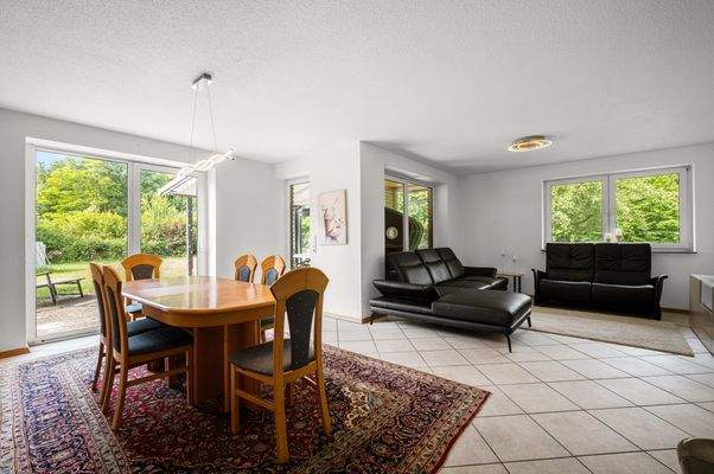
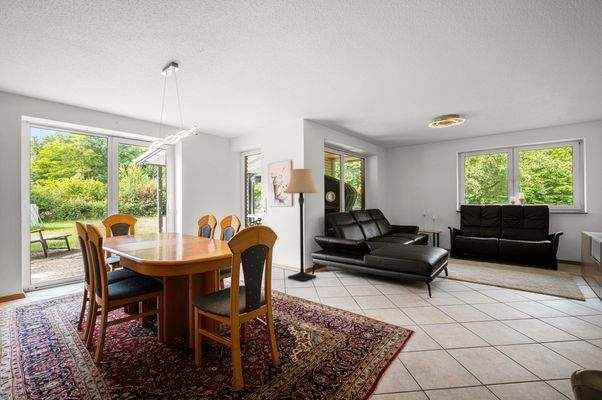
+ lamp [283,168,319,283]
